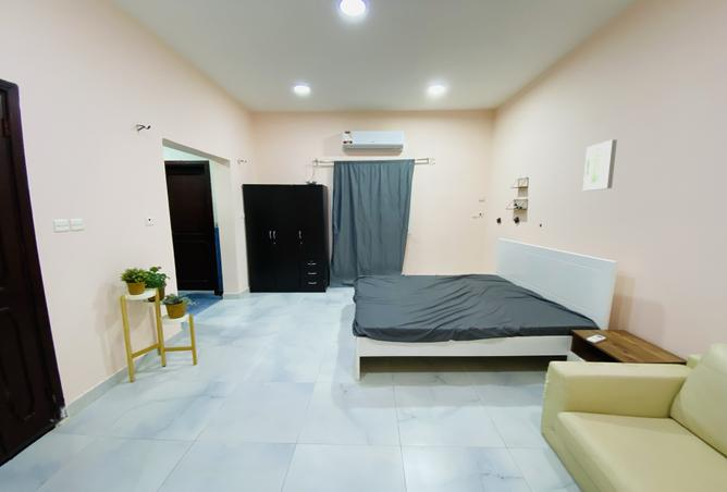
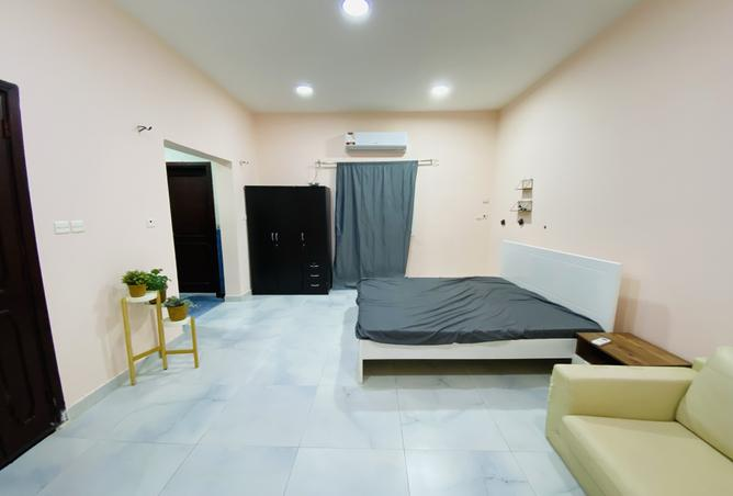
- wall art [582,138,618,192]
